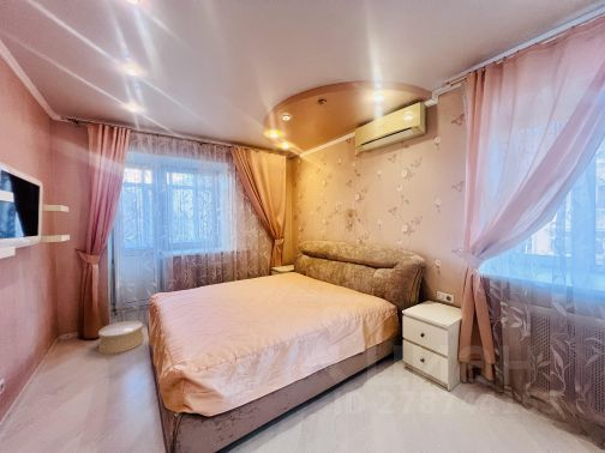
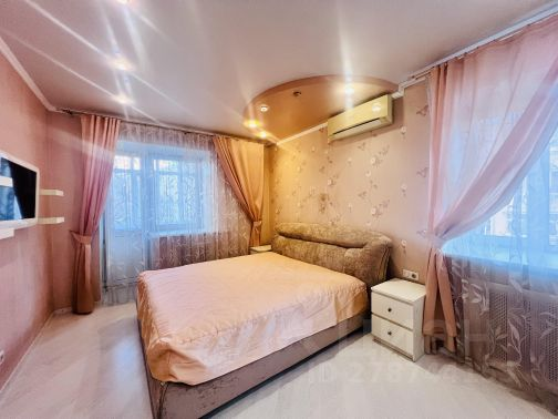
- woven basket [97,320,145,355]
